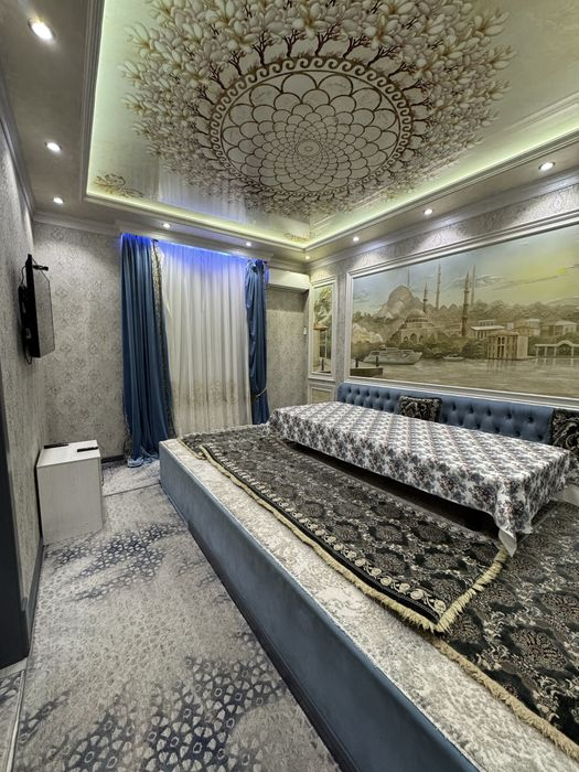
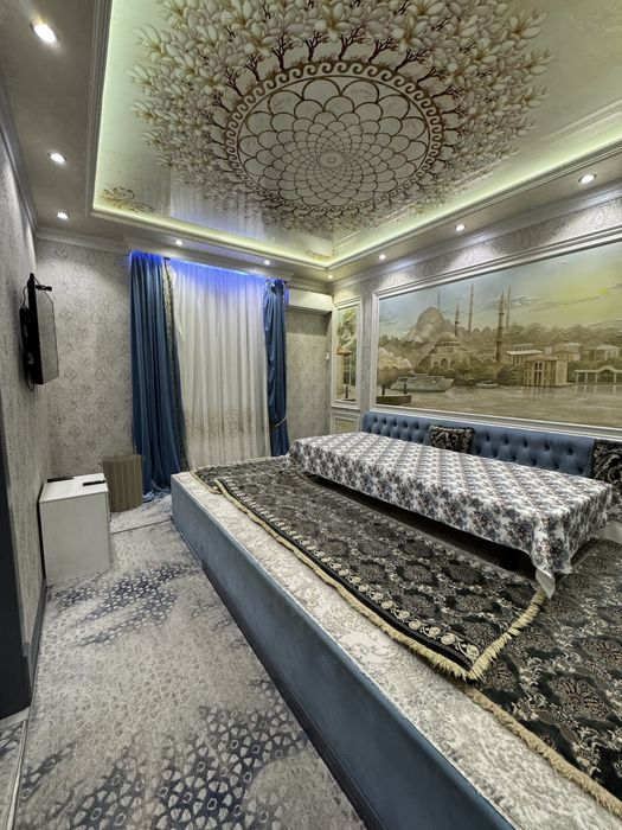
+ laundry hamper [96,448,147,512]
